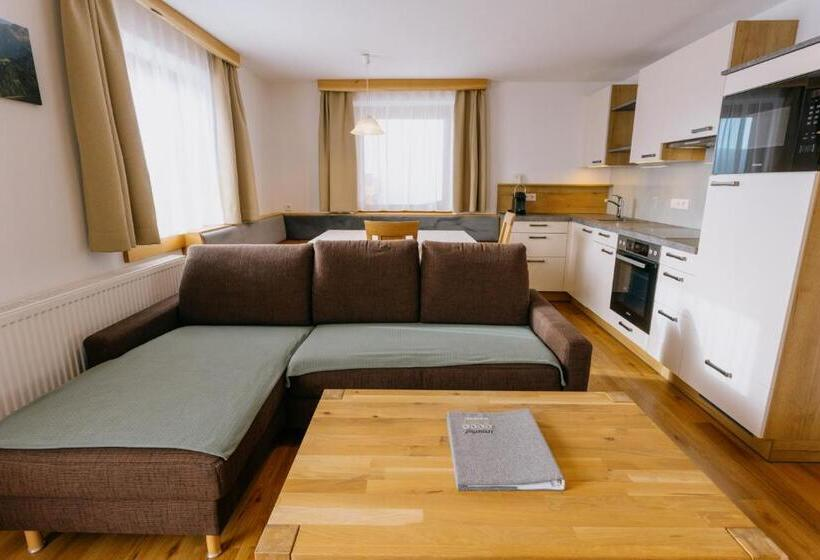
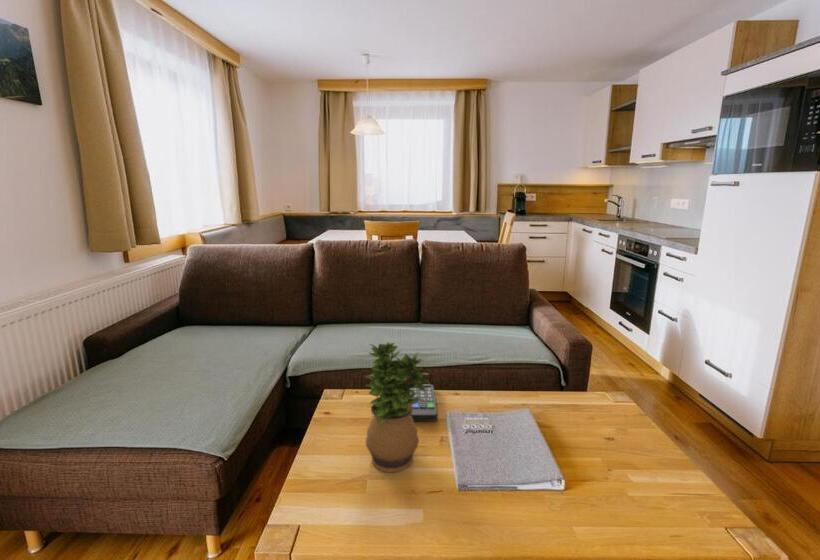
+ remote control [410,383,438,422]
+ potted plant [364,341,432,473]
